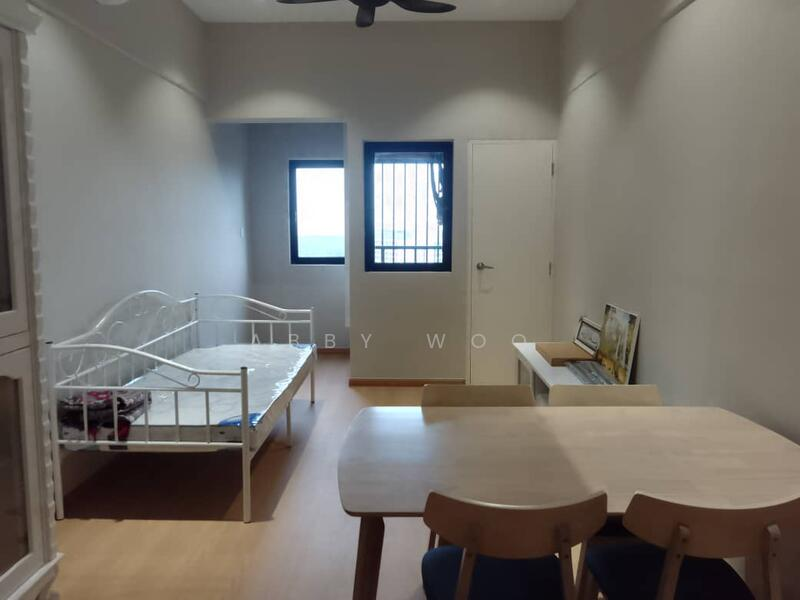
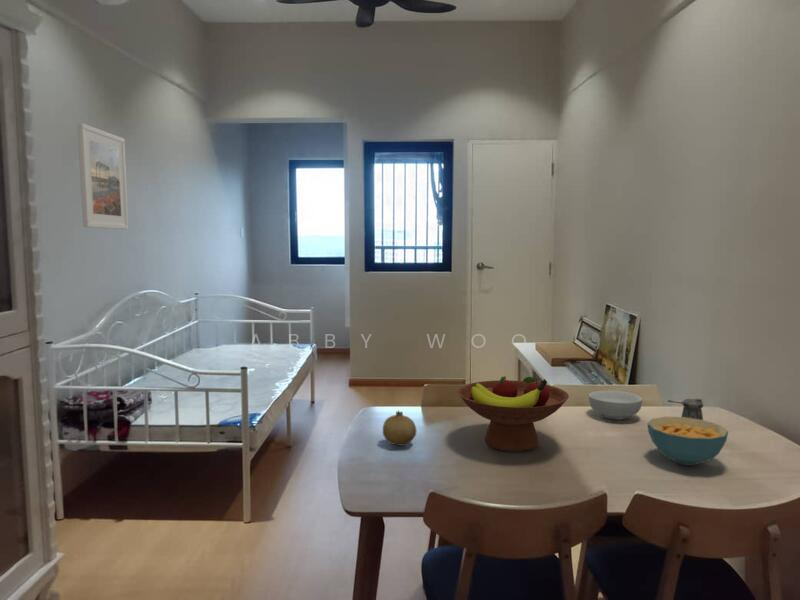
+ cereal bowl [647,416,729,466]
+ fruit [382,409,417,447]
+ cereal bowl [588,390,643,421]
+ pepper shaker [667,398,704,420]
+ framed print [77,122,130,230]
+ fruit bowl [456,375,570,453]
